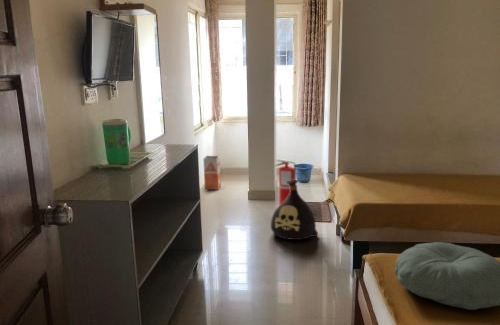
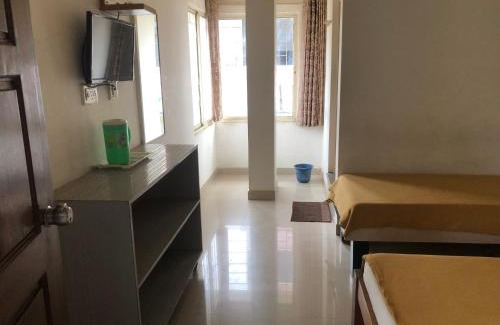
- pillow [393,241,500,311]
- bag [270,179,319,241]
- waste bin [202,155,222,190]
- fire extinguisher [275,158,297,206]
